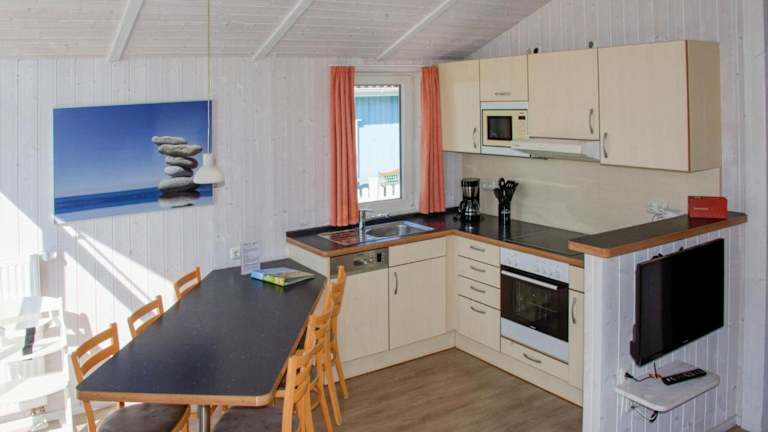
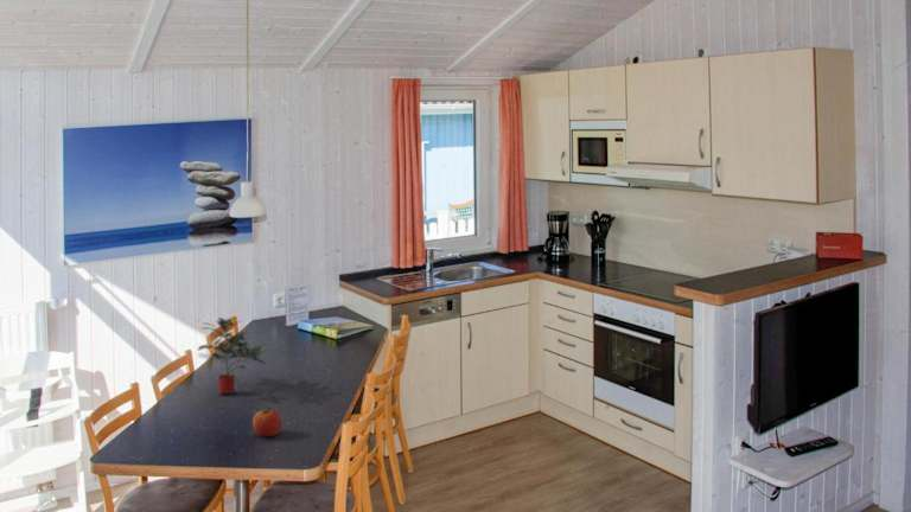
+ apple [251,407,284,437]
+ potted plant [196,316,273,395]
